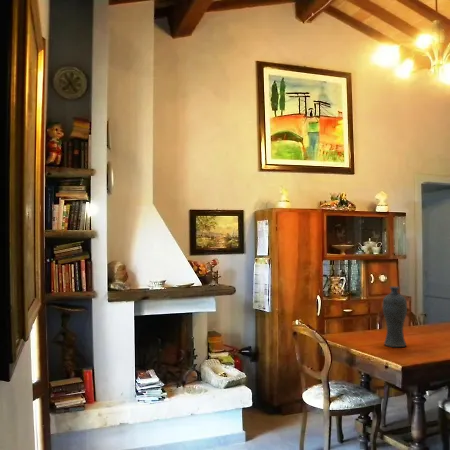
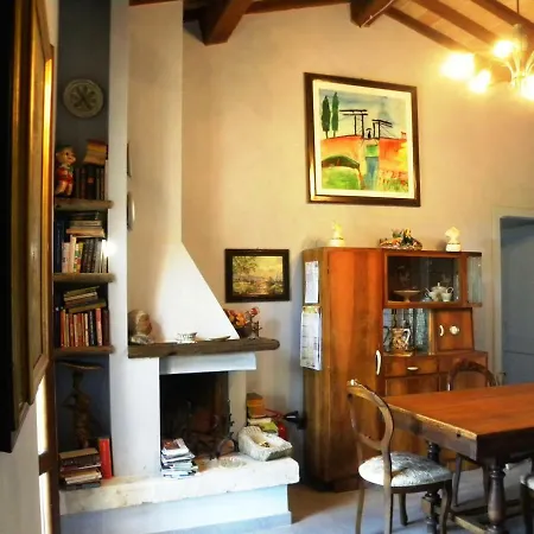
- vase [382,286,408,348]
